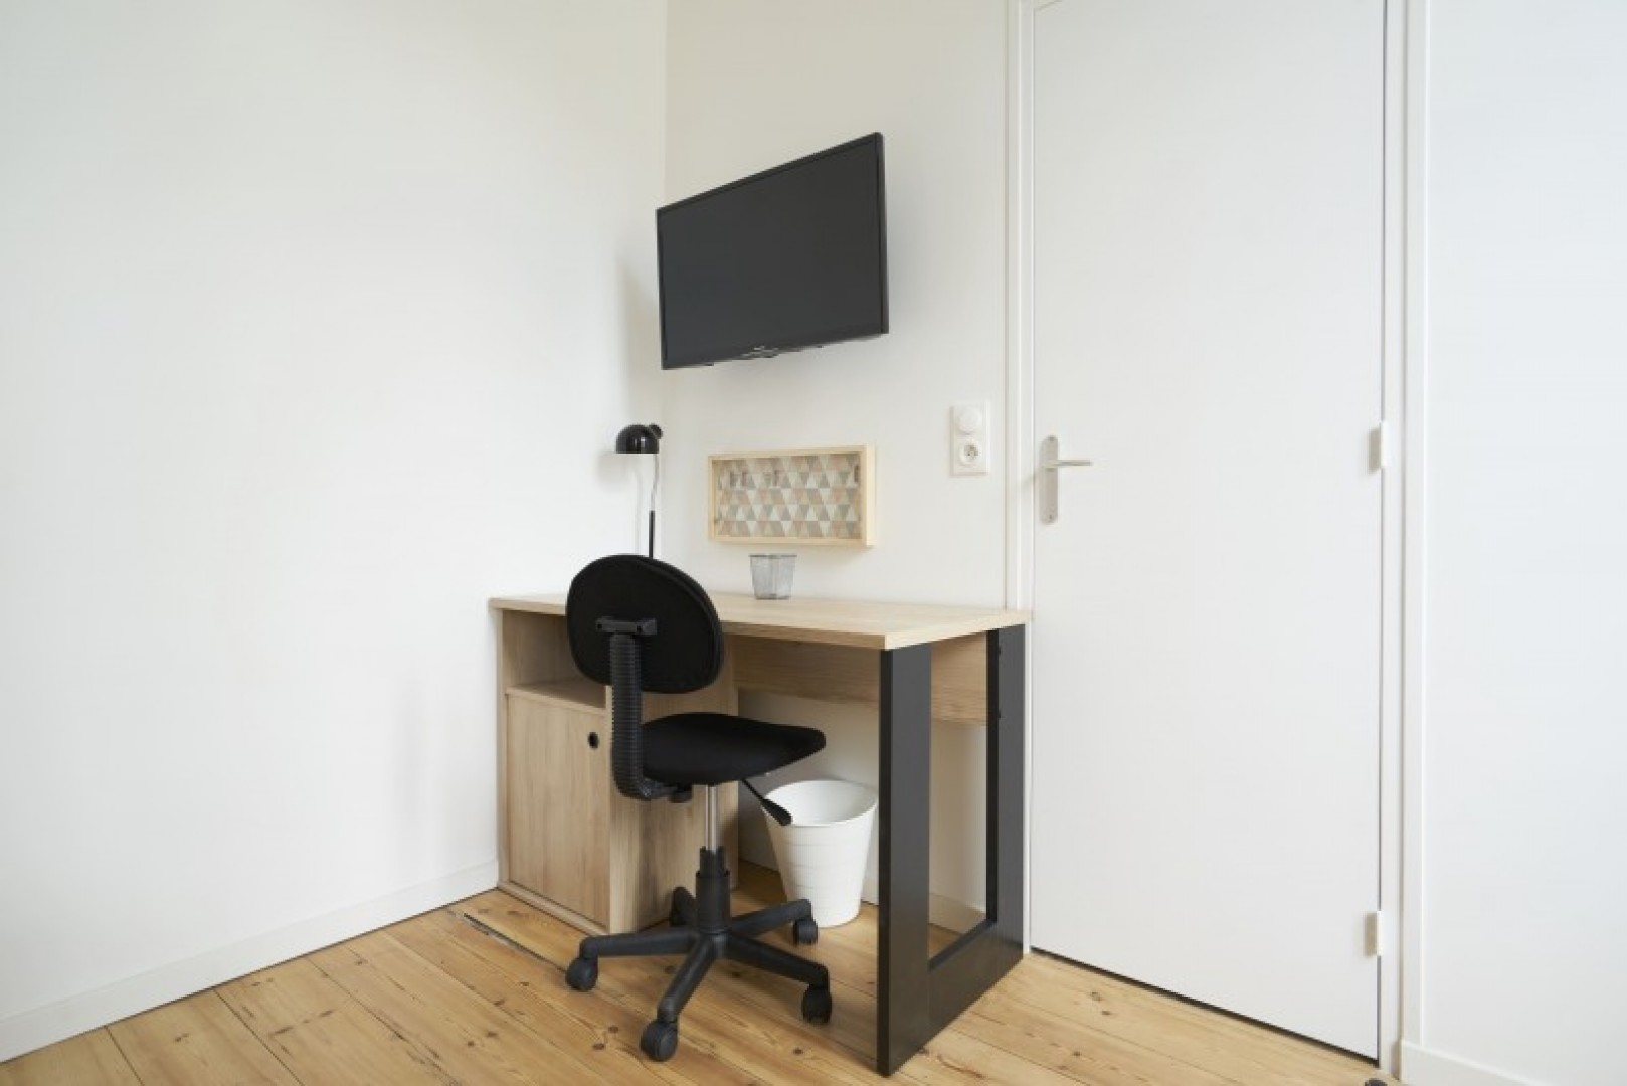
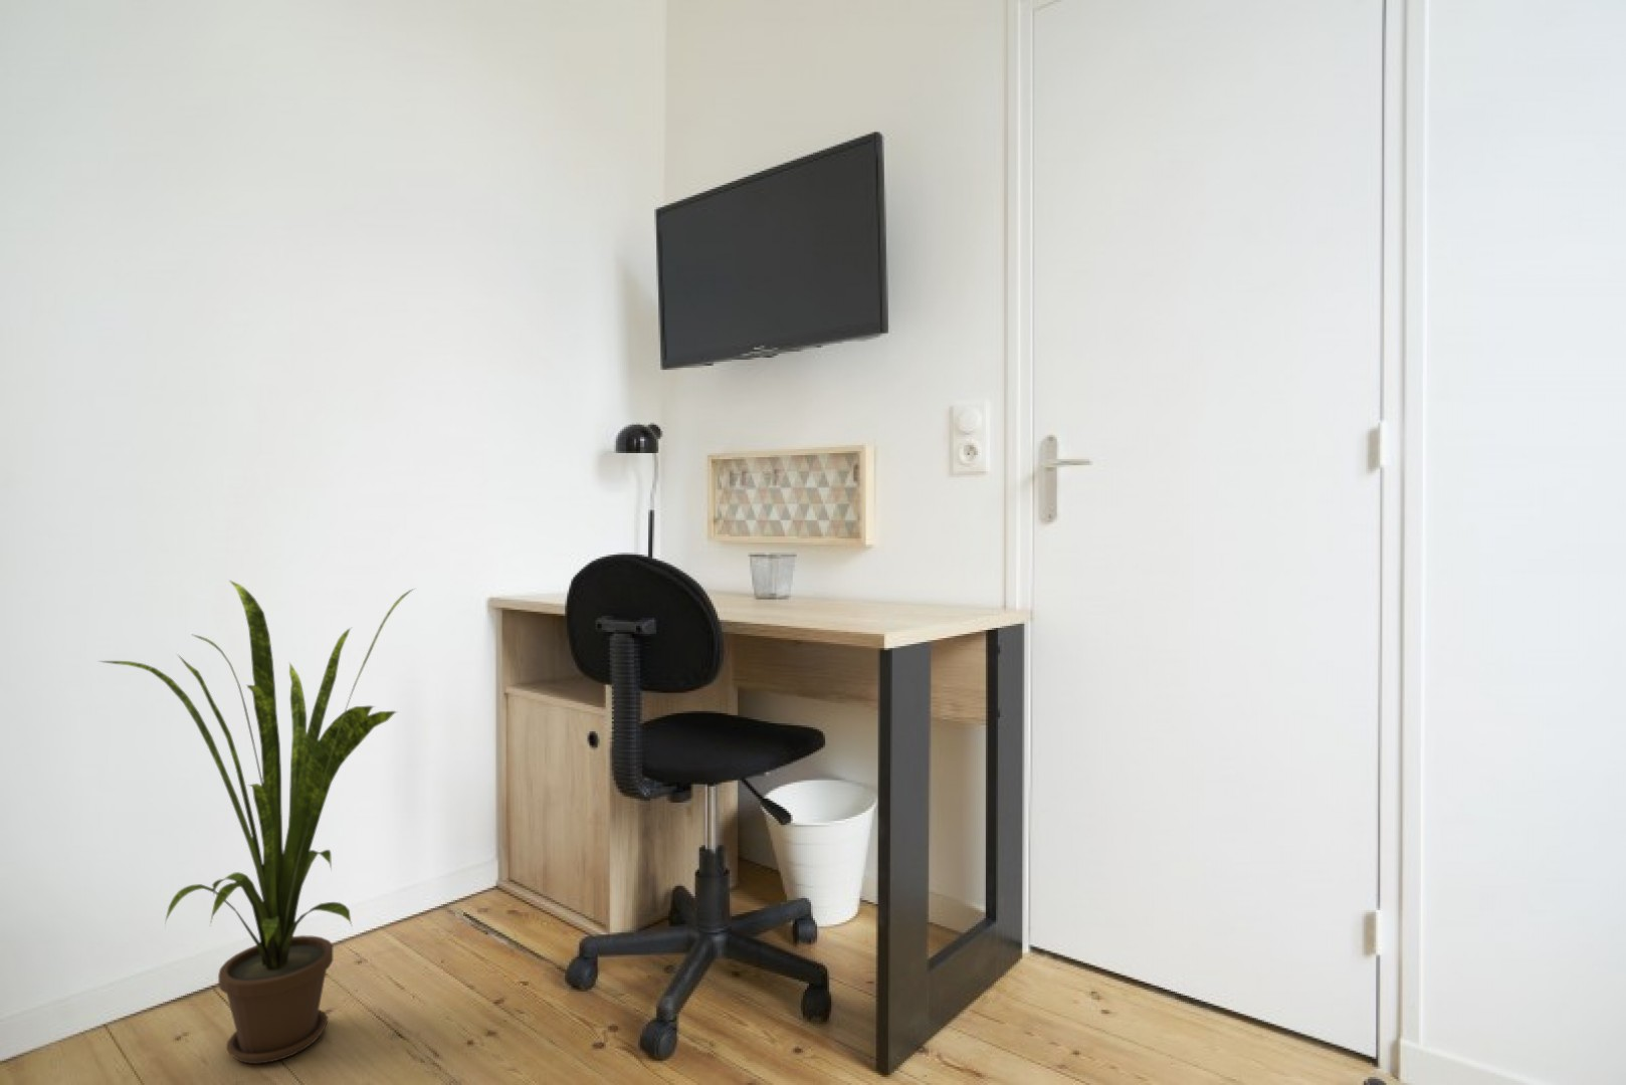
+ house plant [98,579,418,1064]
